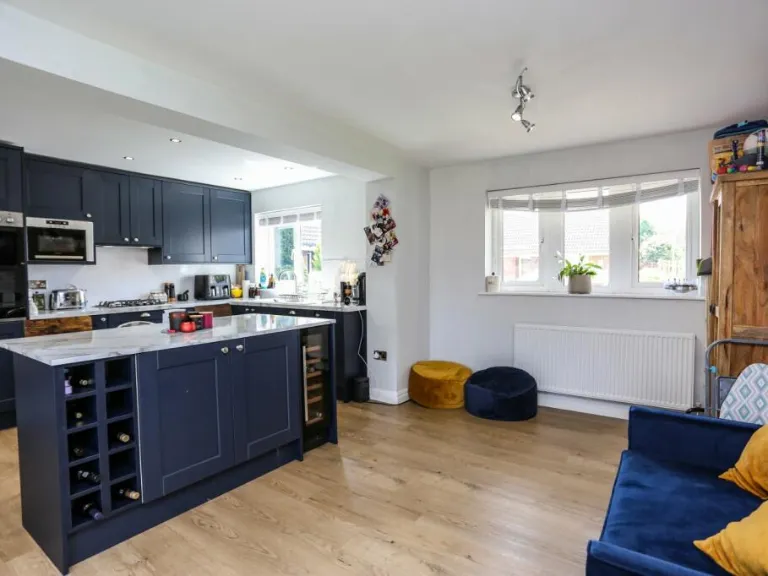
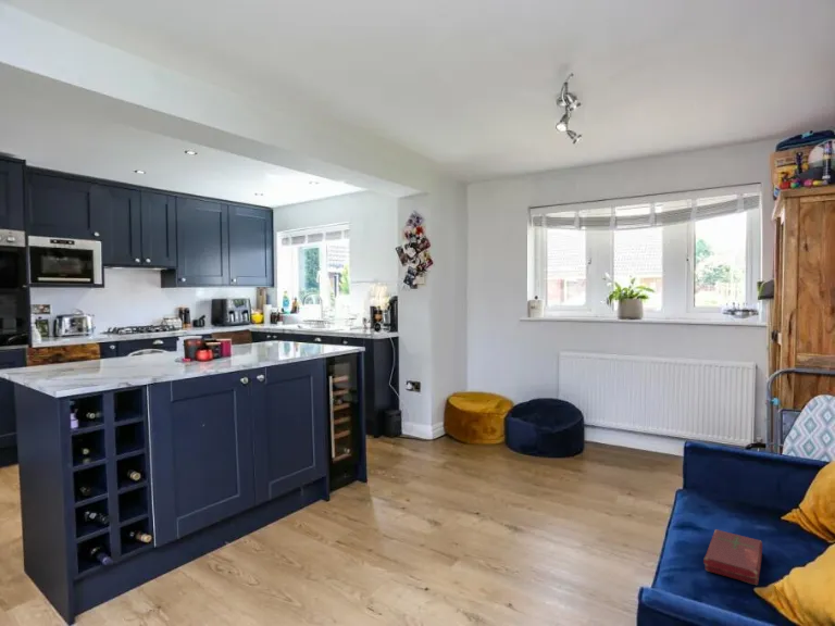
+ book [702,528,763,586]
